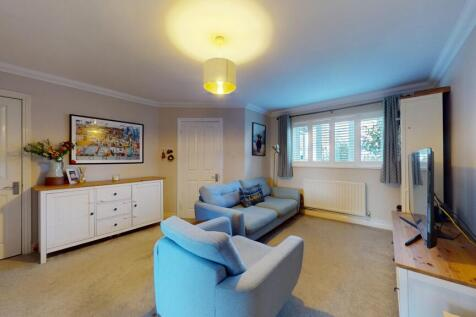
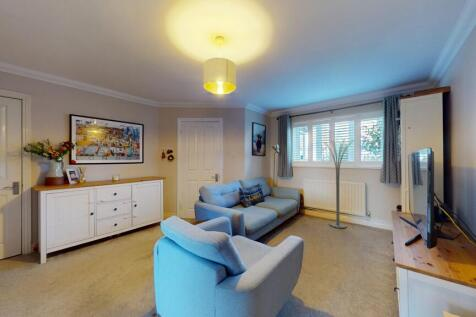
+ floor lamp [324,137,355,229]
